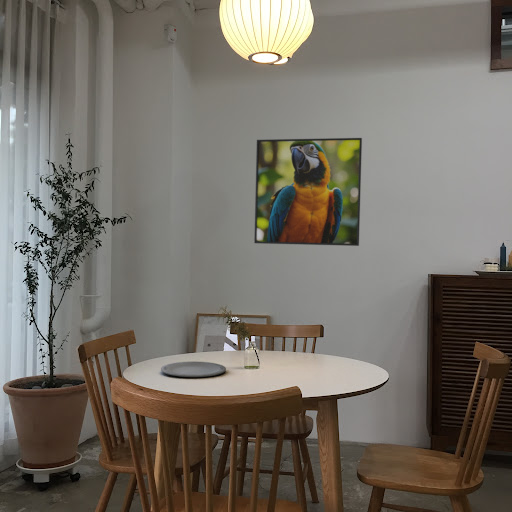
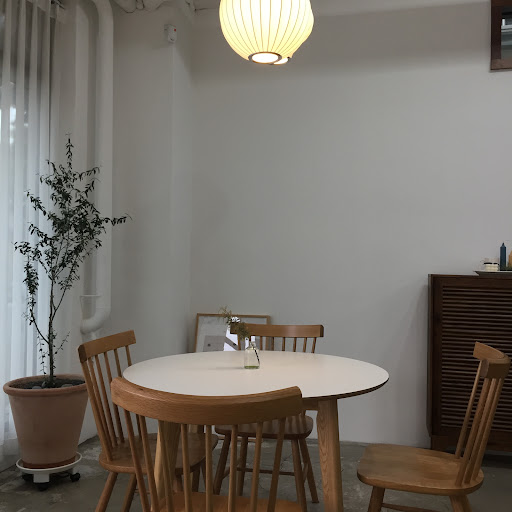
- plate [160,360,227,378]
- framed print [253,137,363,247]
